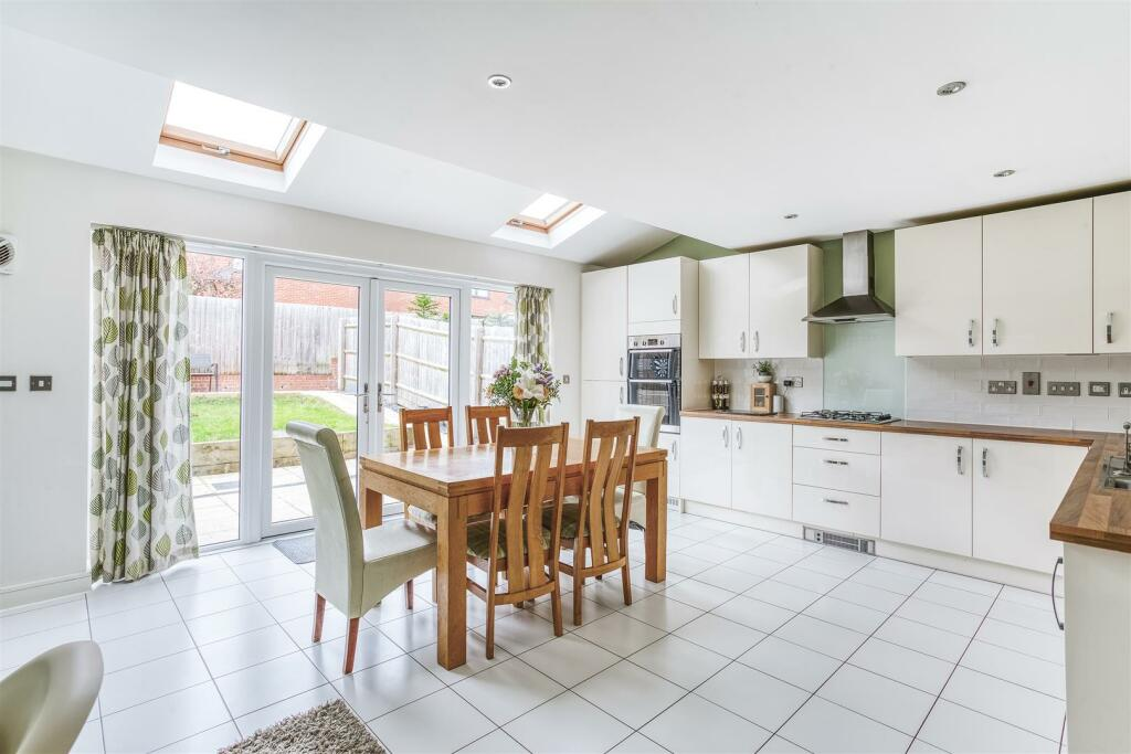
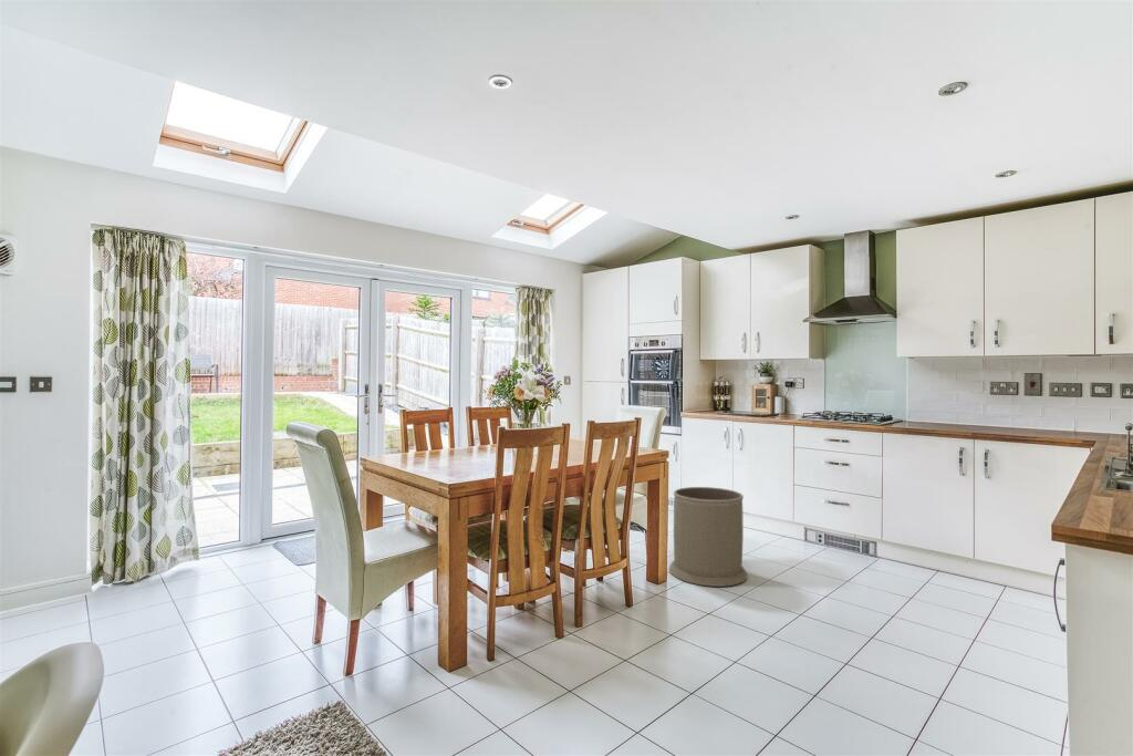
+ trash can [668,486,748,588]
